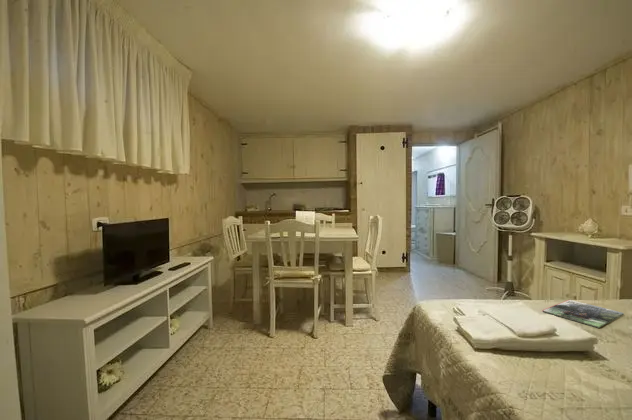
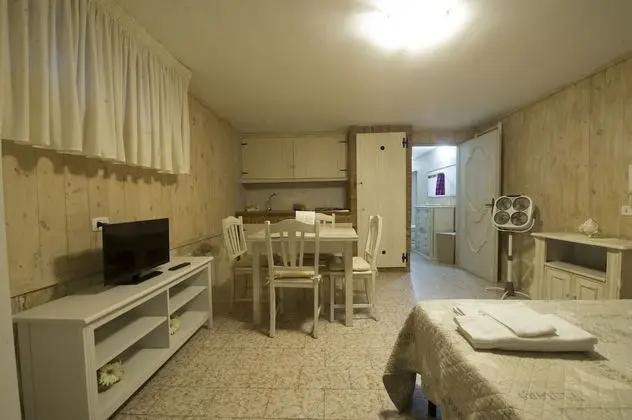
- magazine [542,299,625,329]
